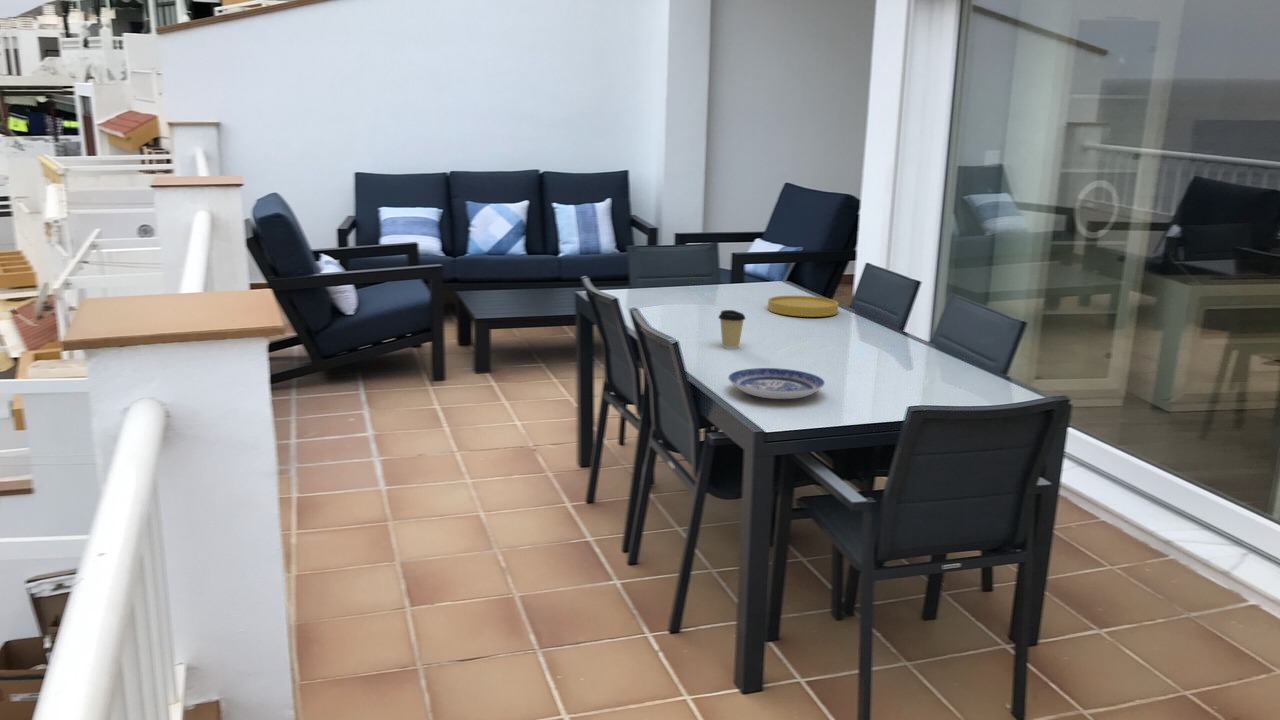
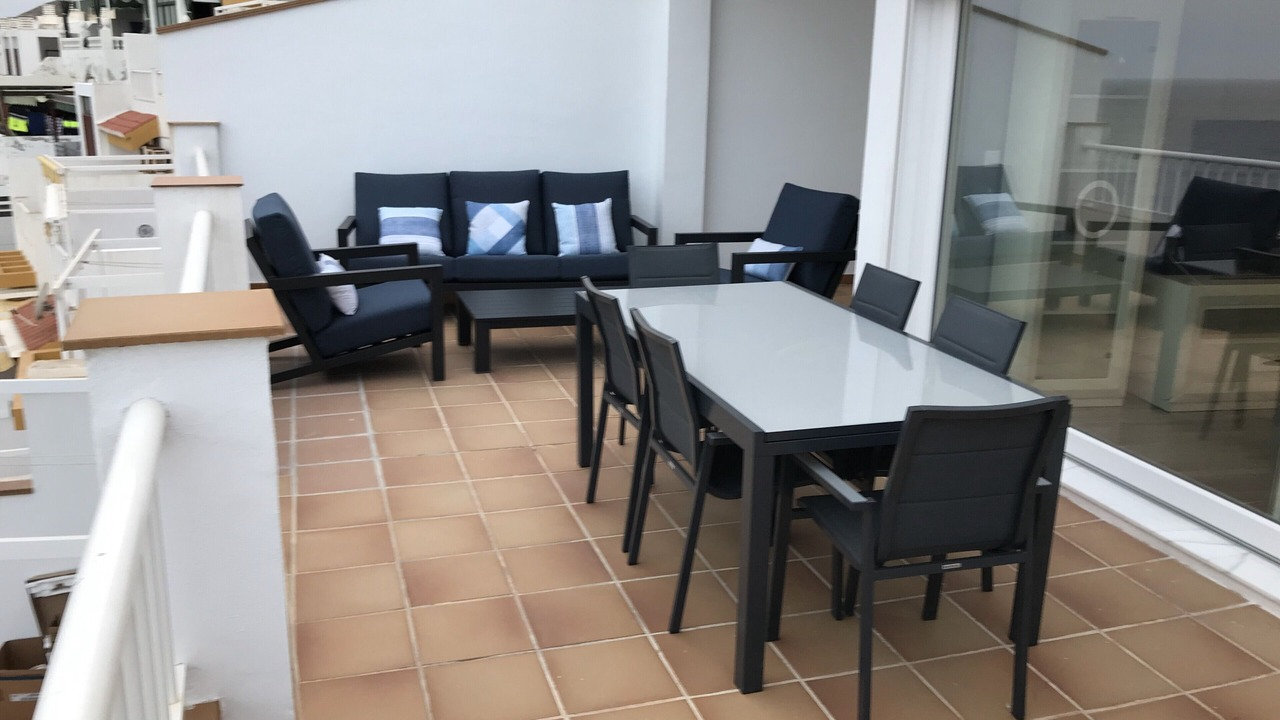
- coffee cup [717,309,747,350]
- plate [767,295,840,318]
- plate [727,367,826,400]
